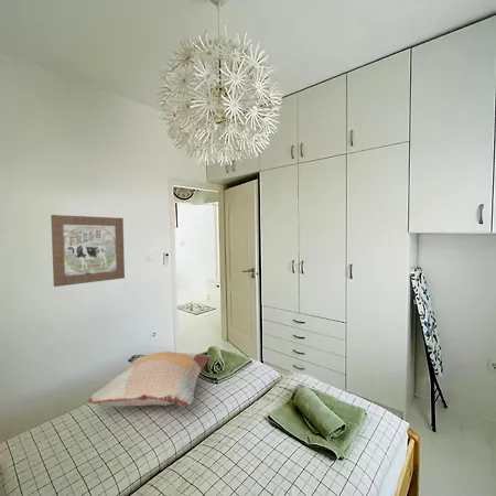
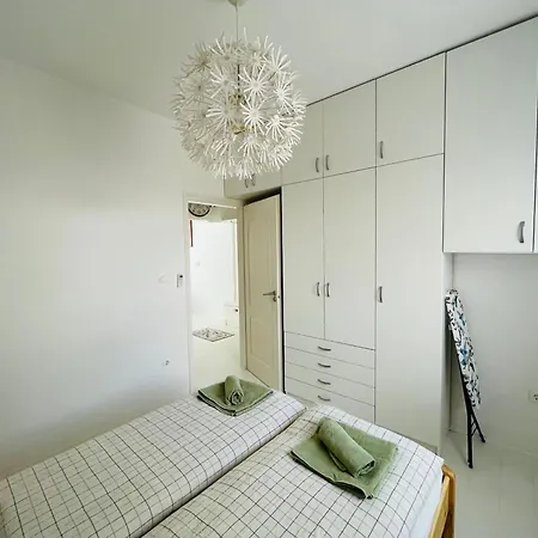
- decorative pillow [87,351,213,408]
- wall art [50,214,126,288]
